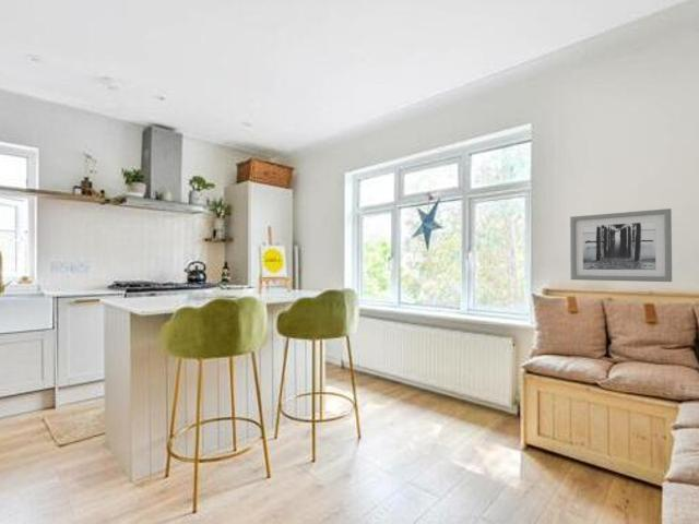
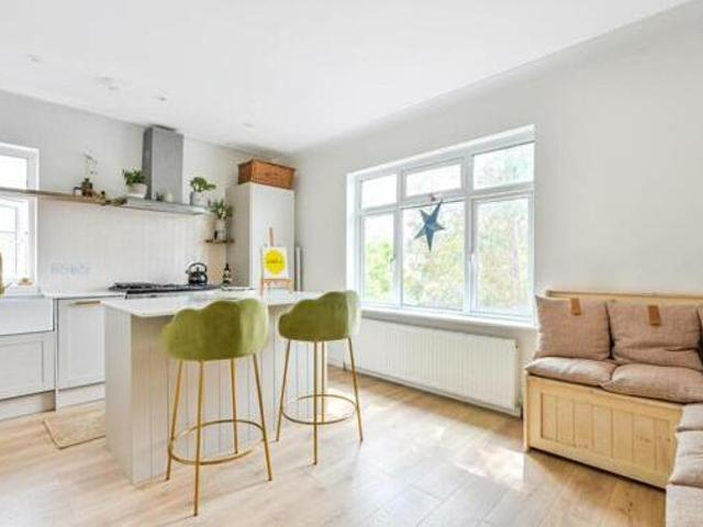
- wall art [569,207,673,283]
